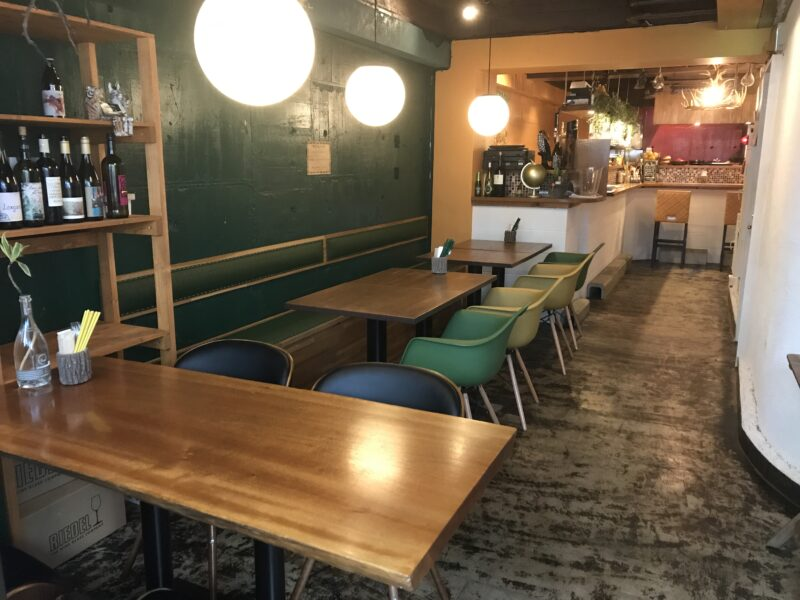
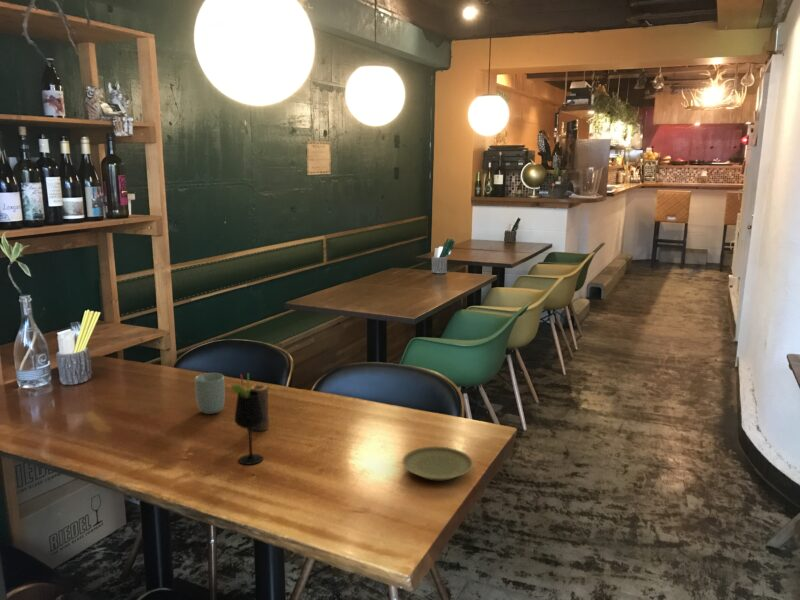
+ wine glass [230,372,264,466]
+ cup [194,372,226,415]
+ candle [249,383,270,432]
+ plate [401,445,474,482]
